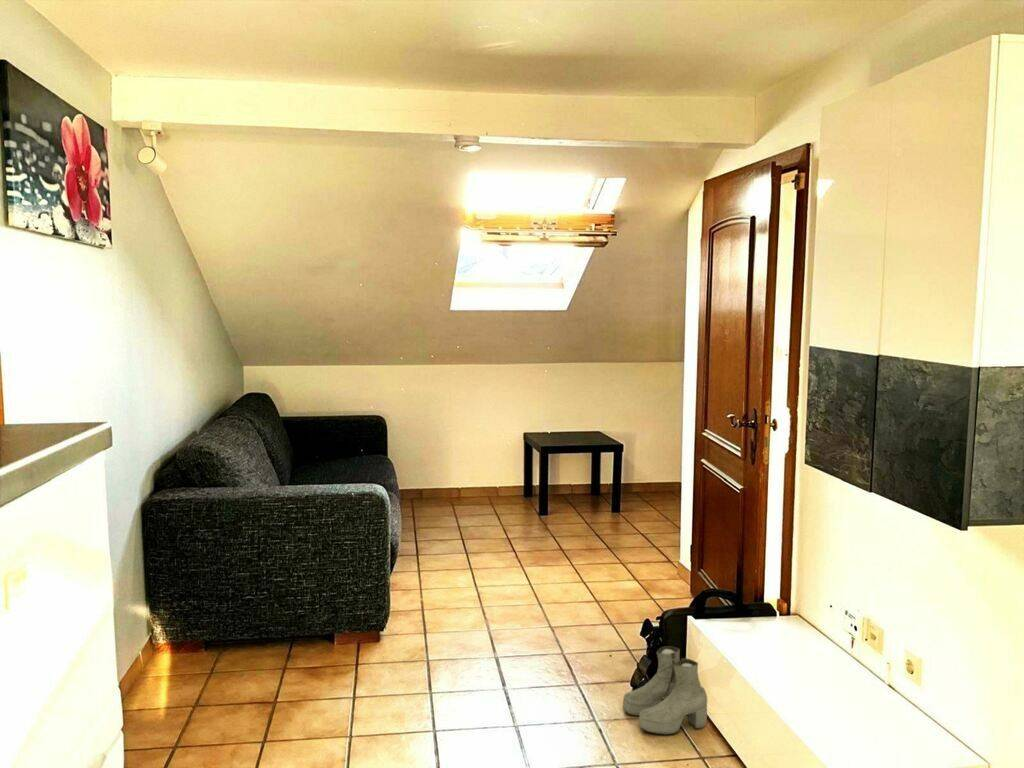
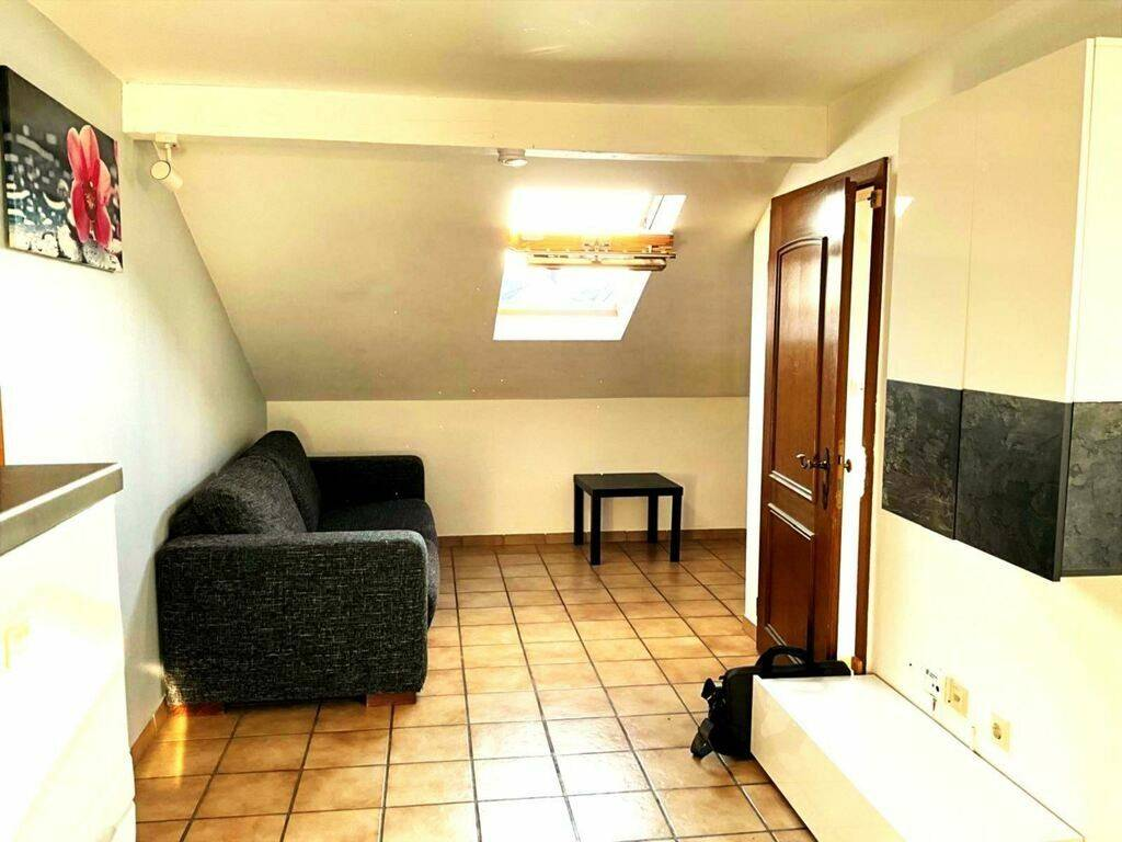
- boots [622,645,708,735]
